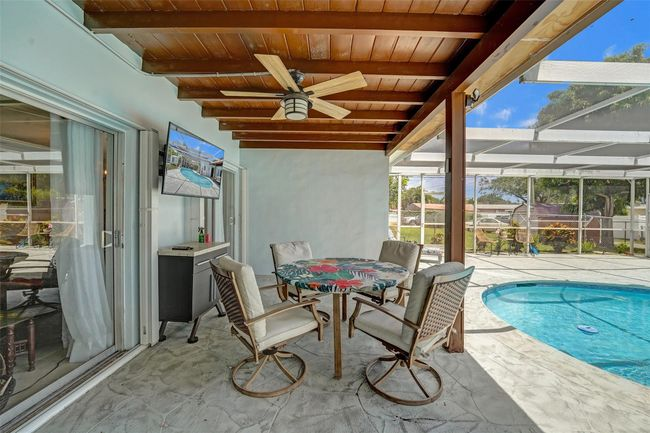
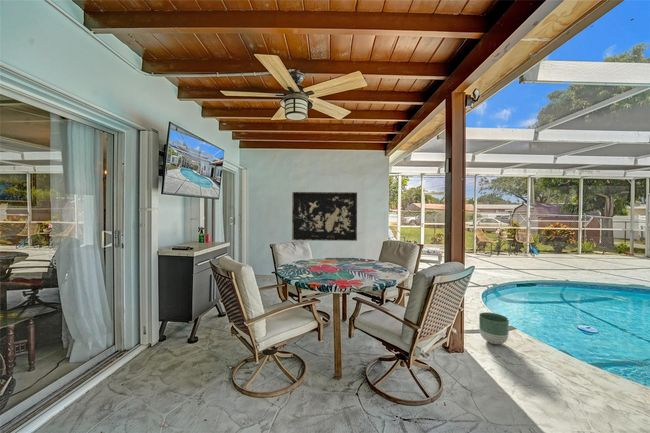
+ planter [478,311,510,345]
+ decorative wall panel [291,191,358,242]
